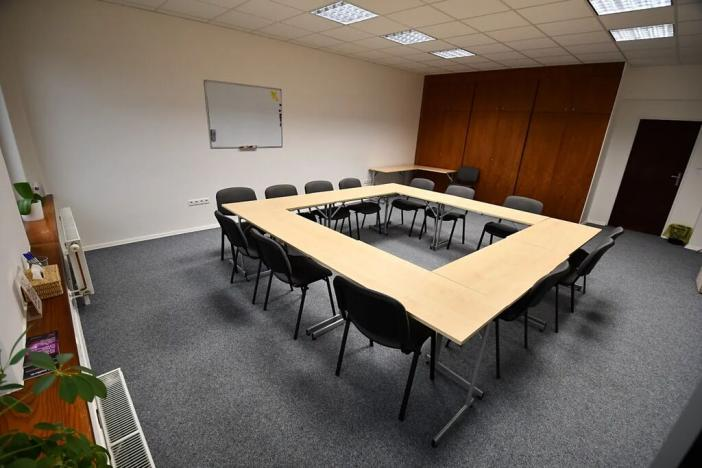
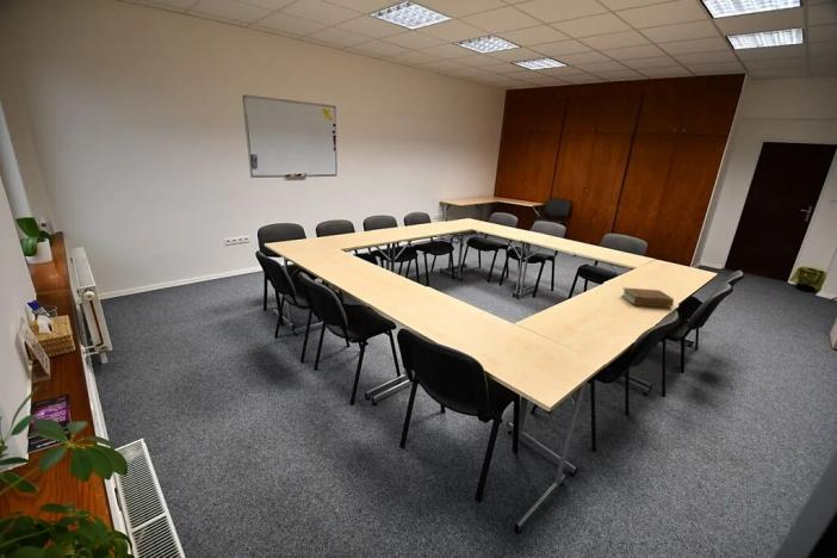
+ book [620,286,675,309]
